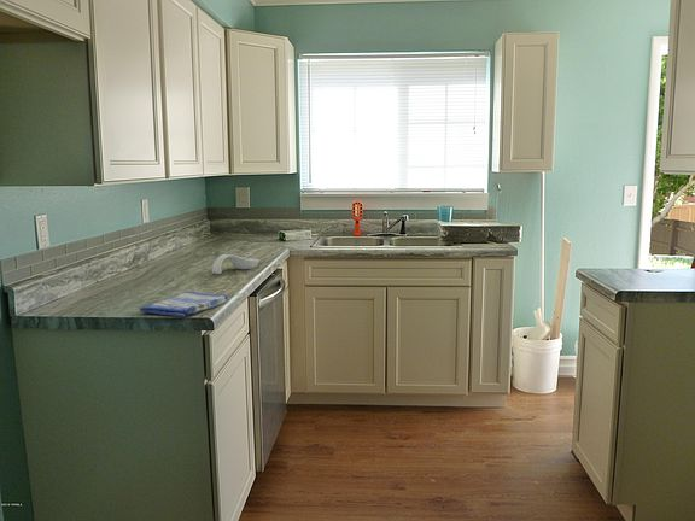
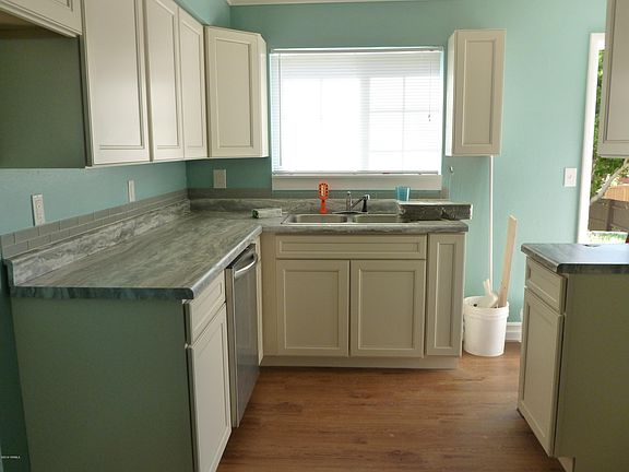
- spoon rest [211,253,261,275]
- dish towel [139,289,230,318]
